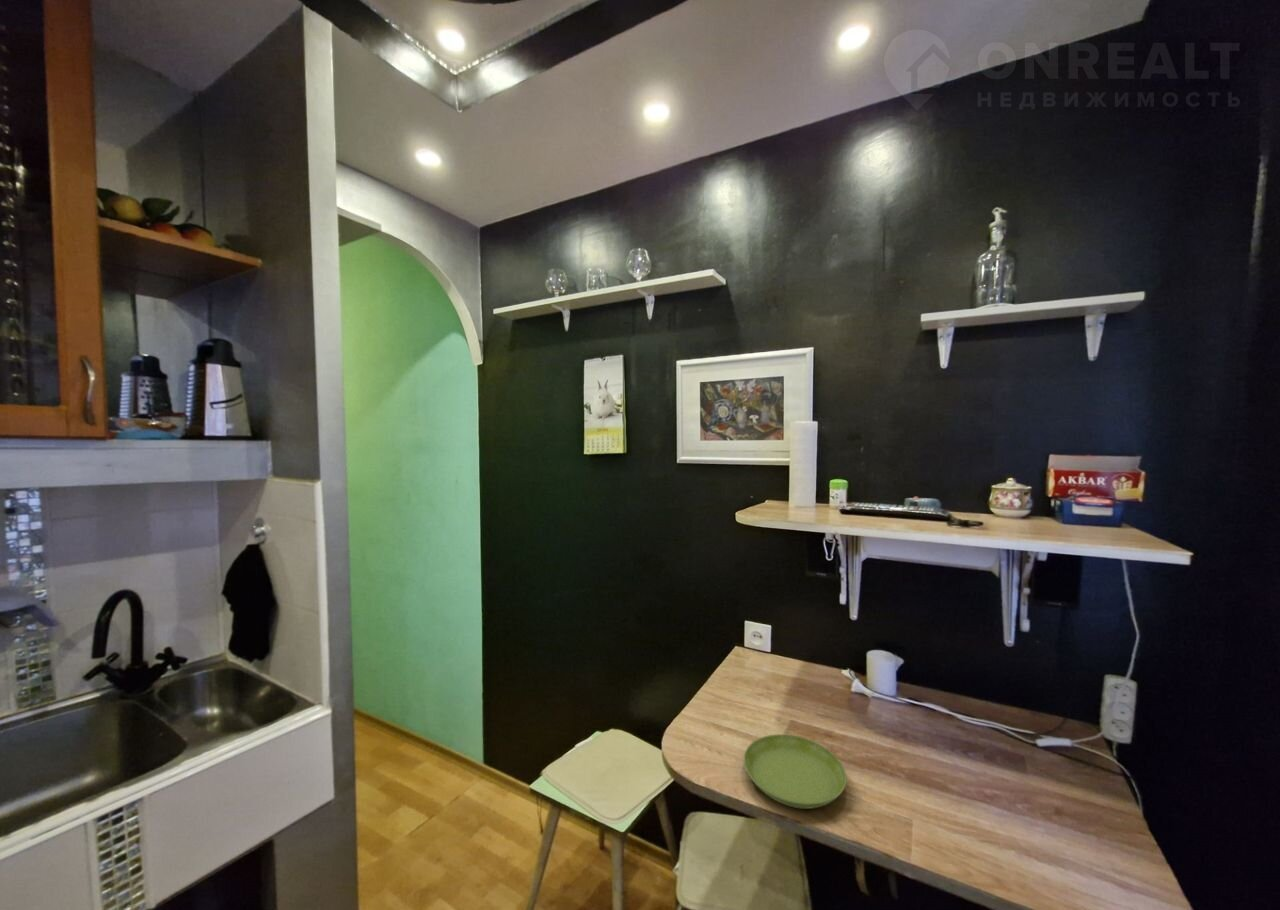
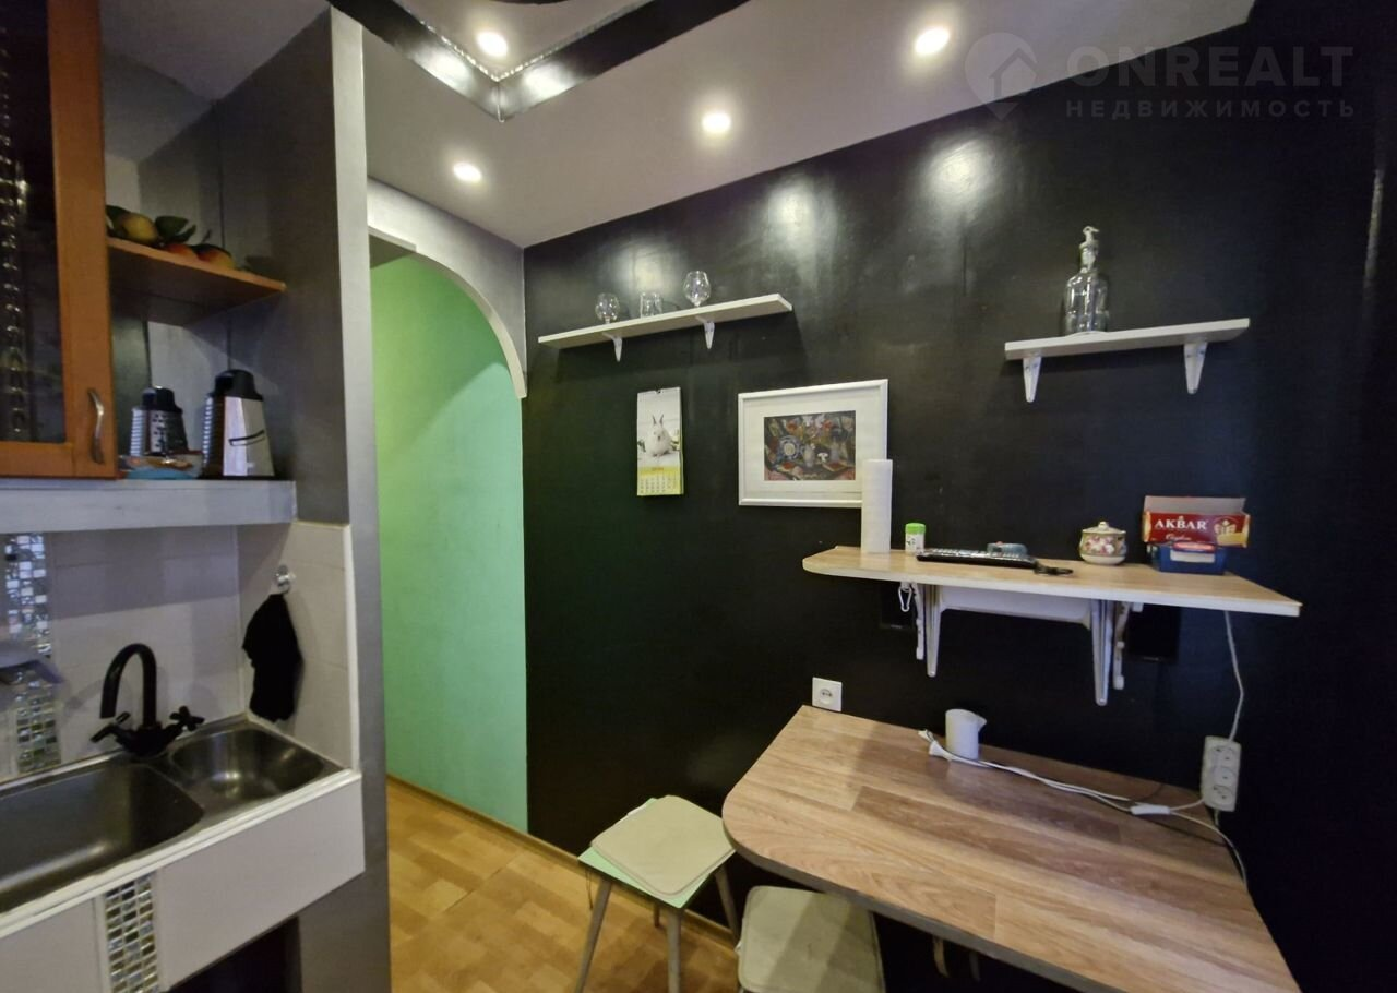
- saucer [743,733,848,810]
